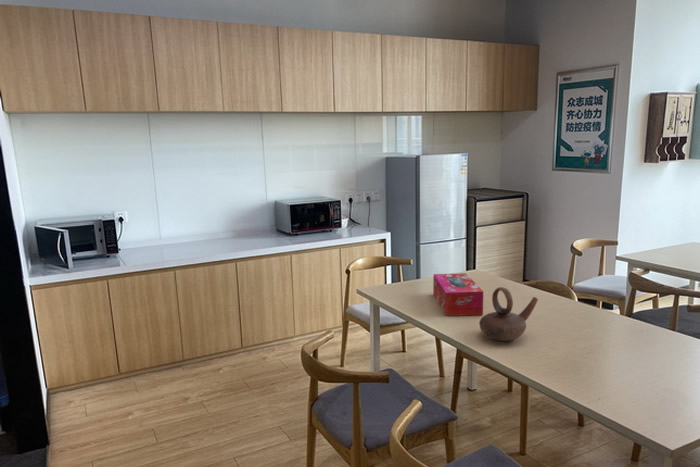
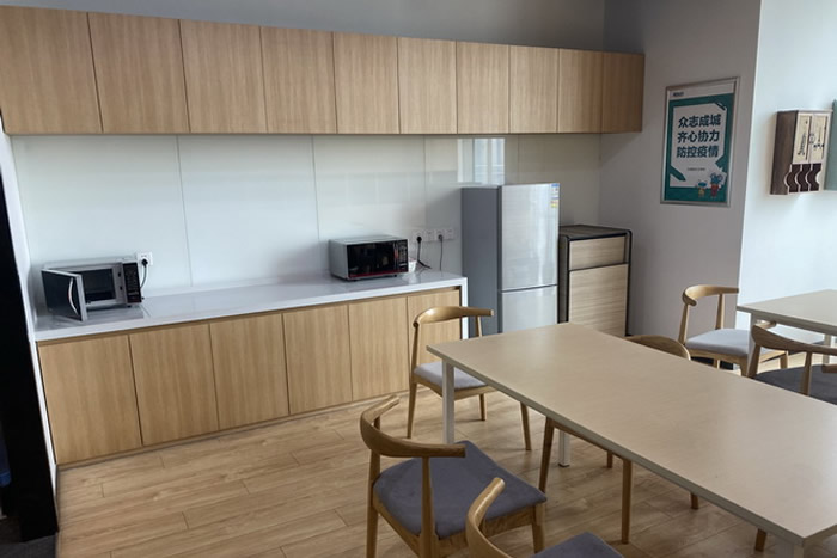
- tissue box [432,272,484,317]
- teapot [478,286,539,342]
